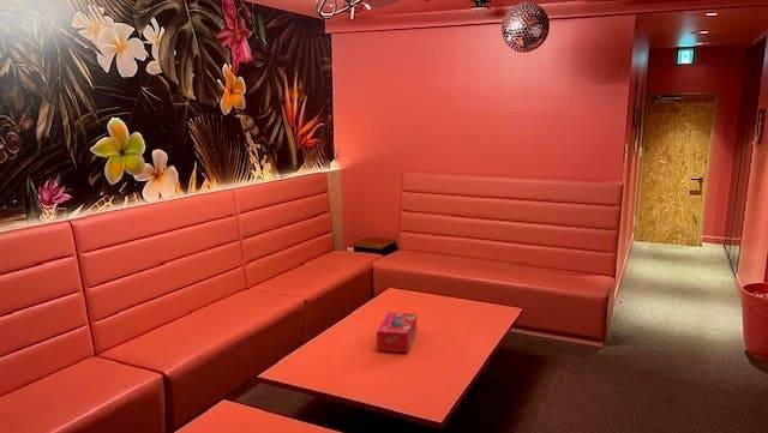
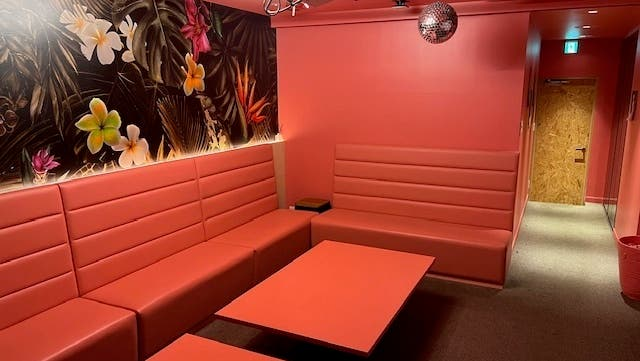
- tissue box [376,312,418,354]
